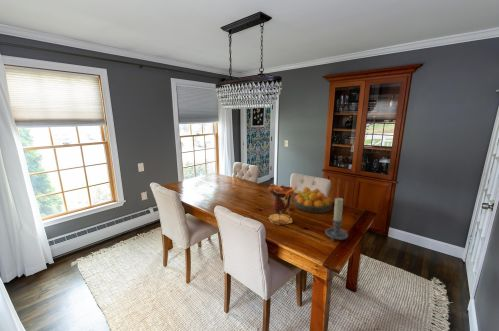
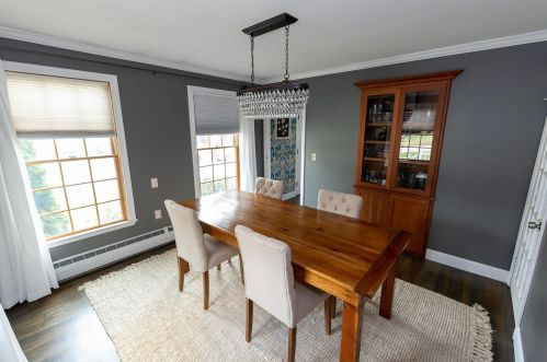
- candle holder [324,197,349,242]
- fruit bowl [293,186,333,214]
- vase [267,183,297,226]
